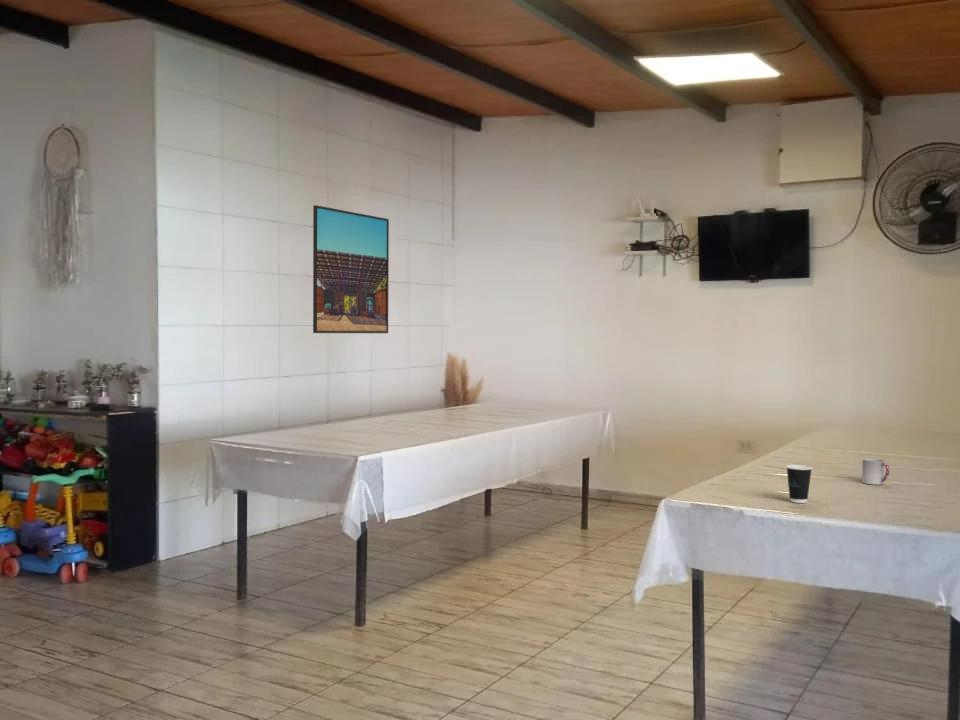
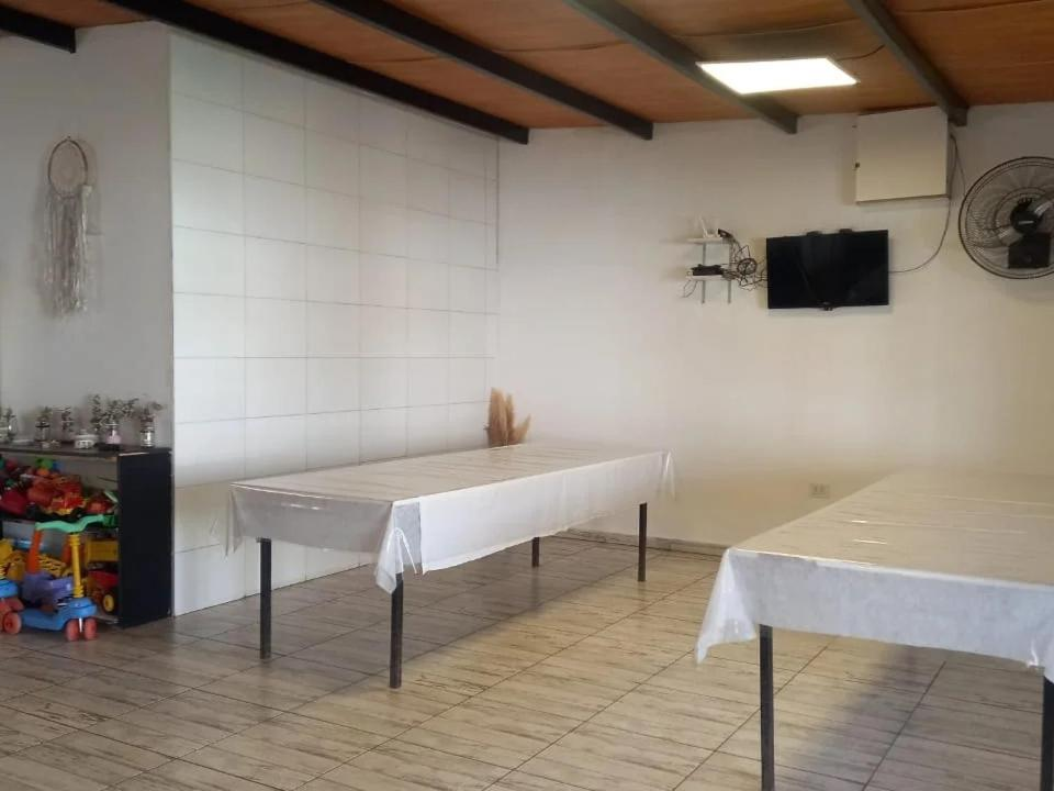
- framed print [312,204,390,334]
- cup [861,457,891,486]
- dixie cup [785,464,813,504]
